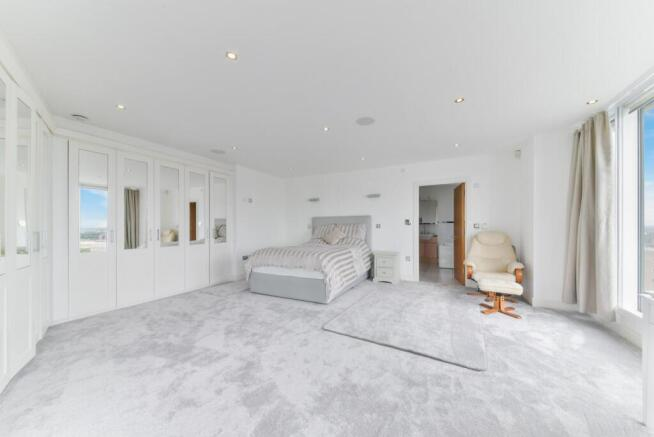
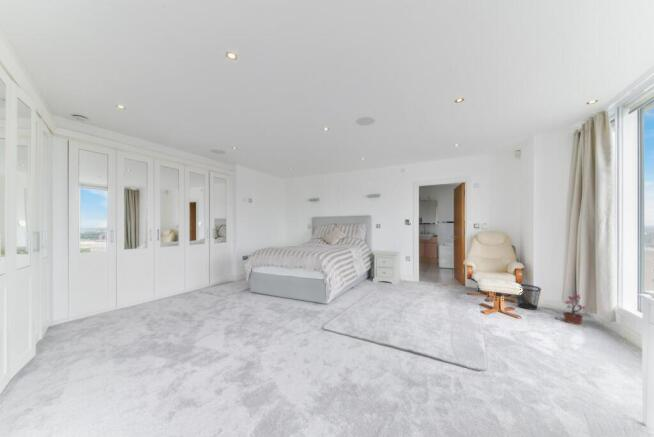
+ wastebasket [516,283,542,311]
+ potted plant [554,293,586,328]
